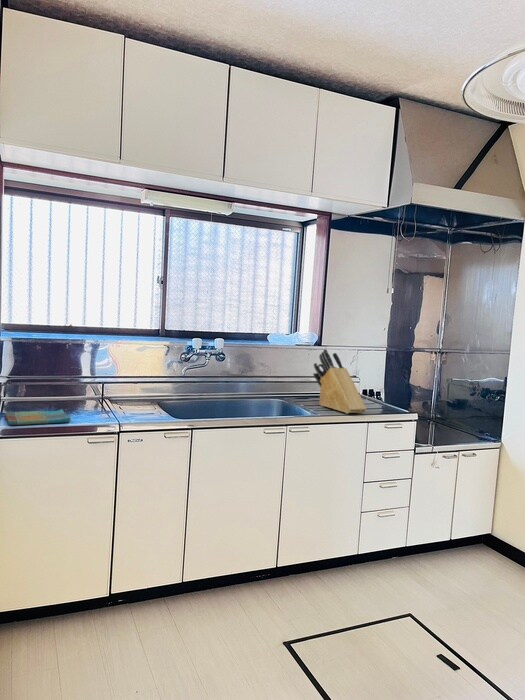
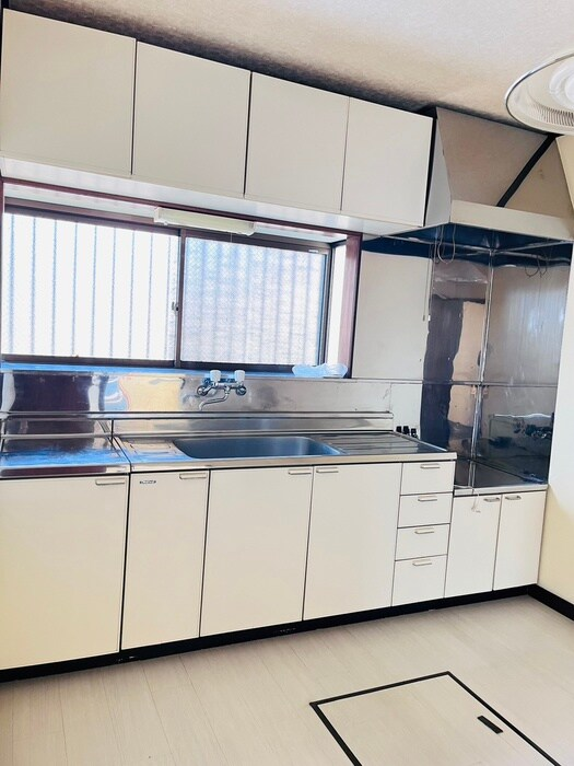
- knife block [312,348,367,415]
- dish towel [4,408,72,426]
